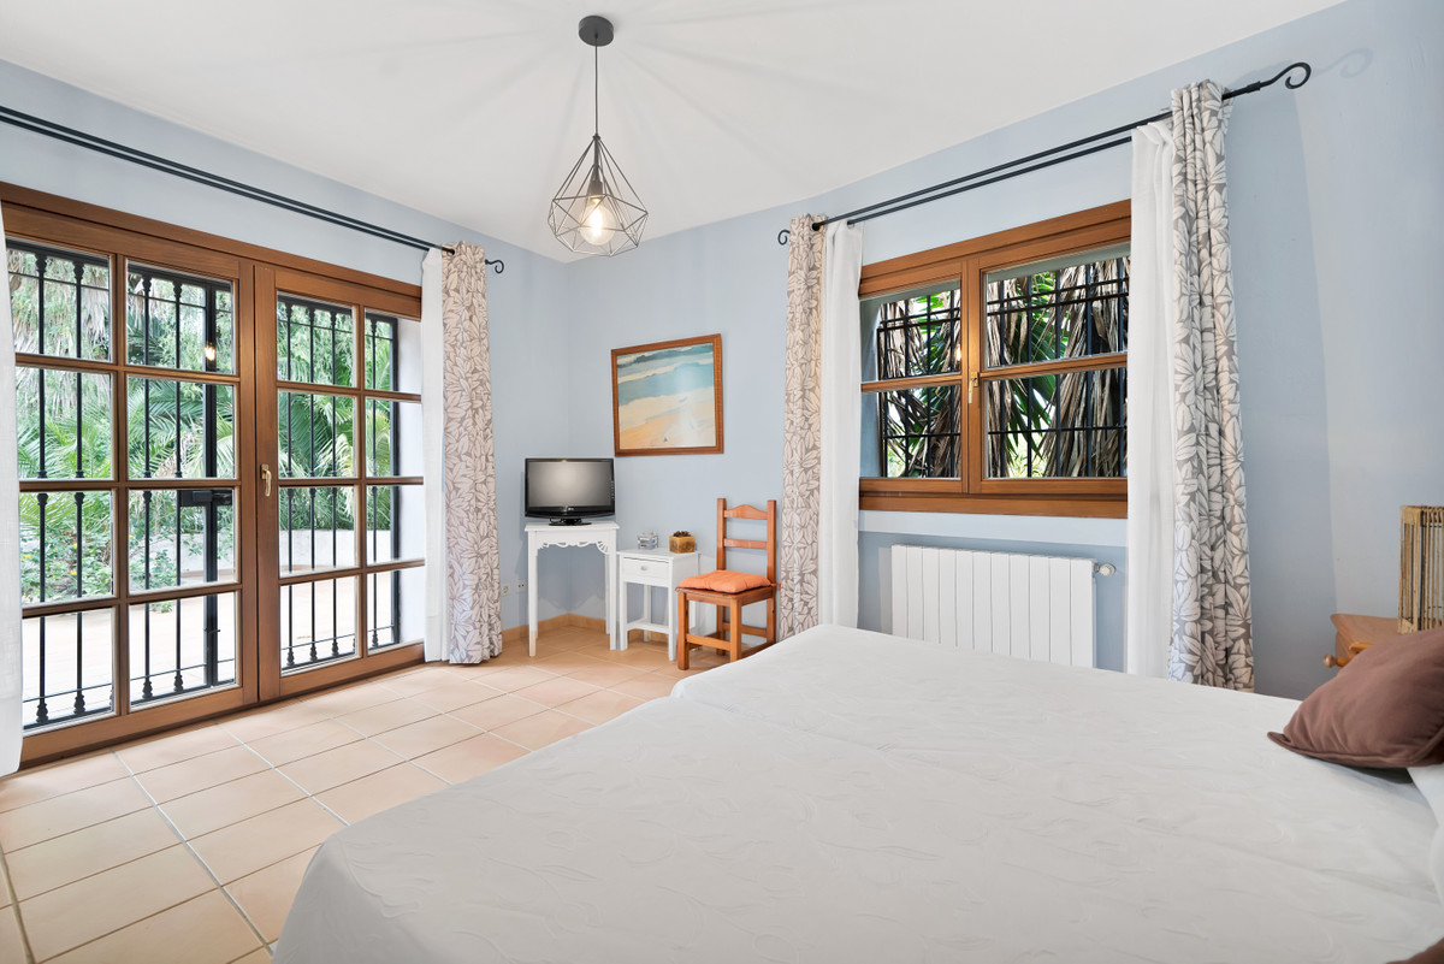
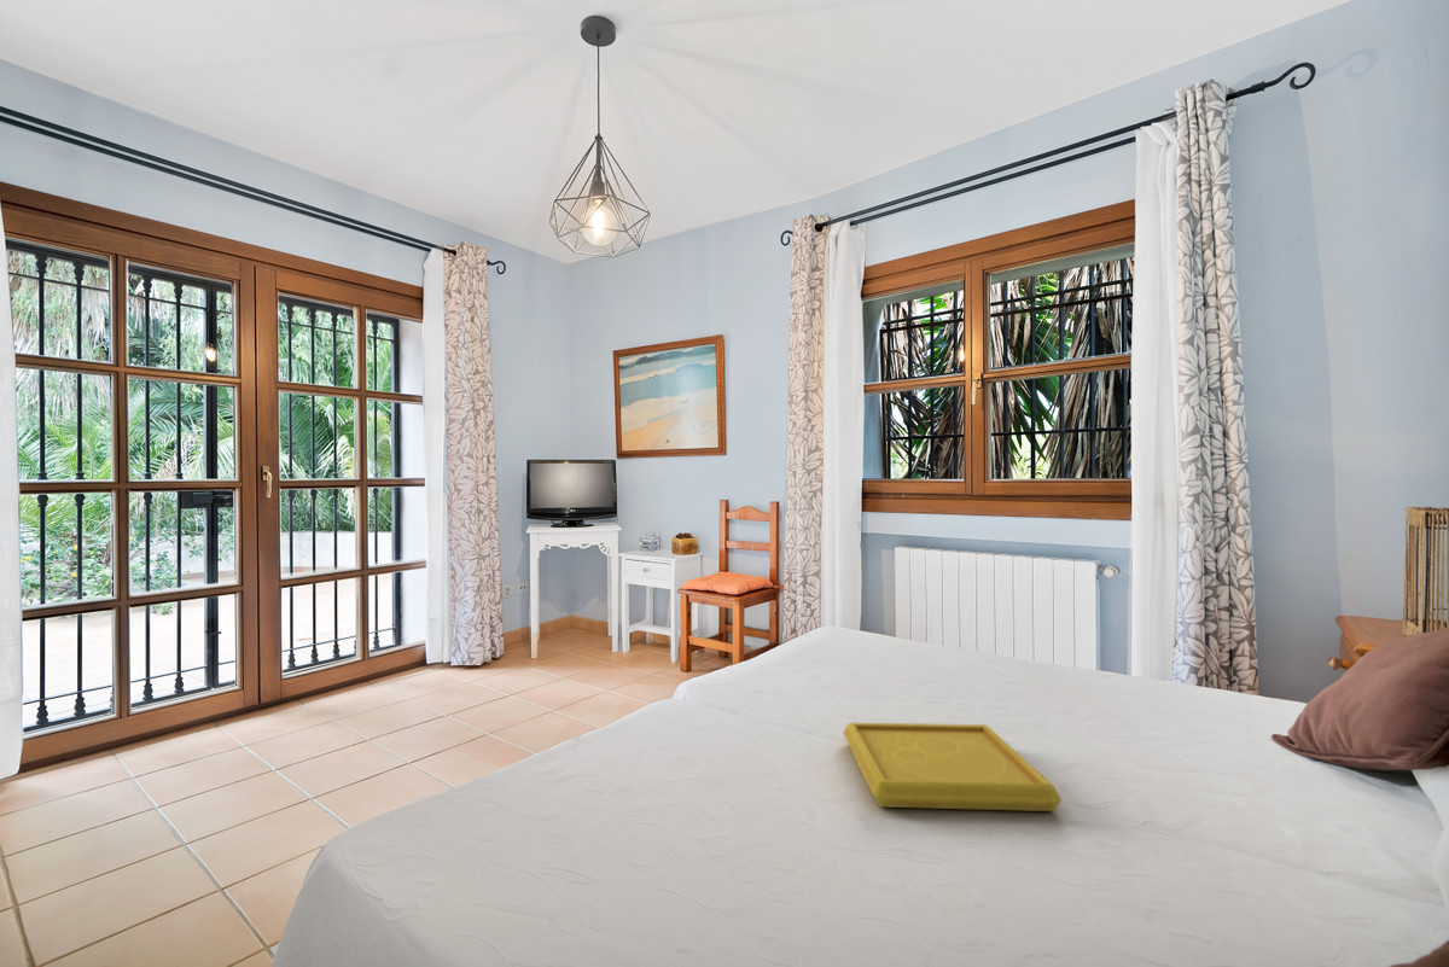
+ serving tray [842,722,1063,812]
